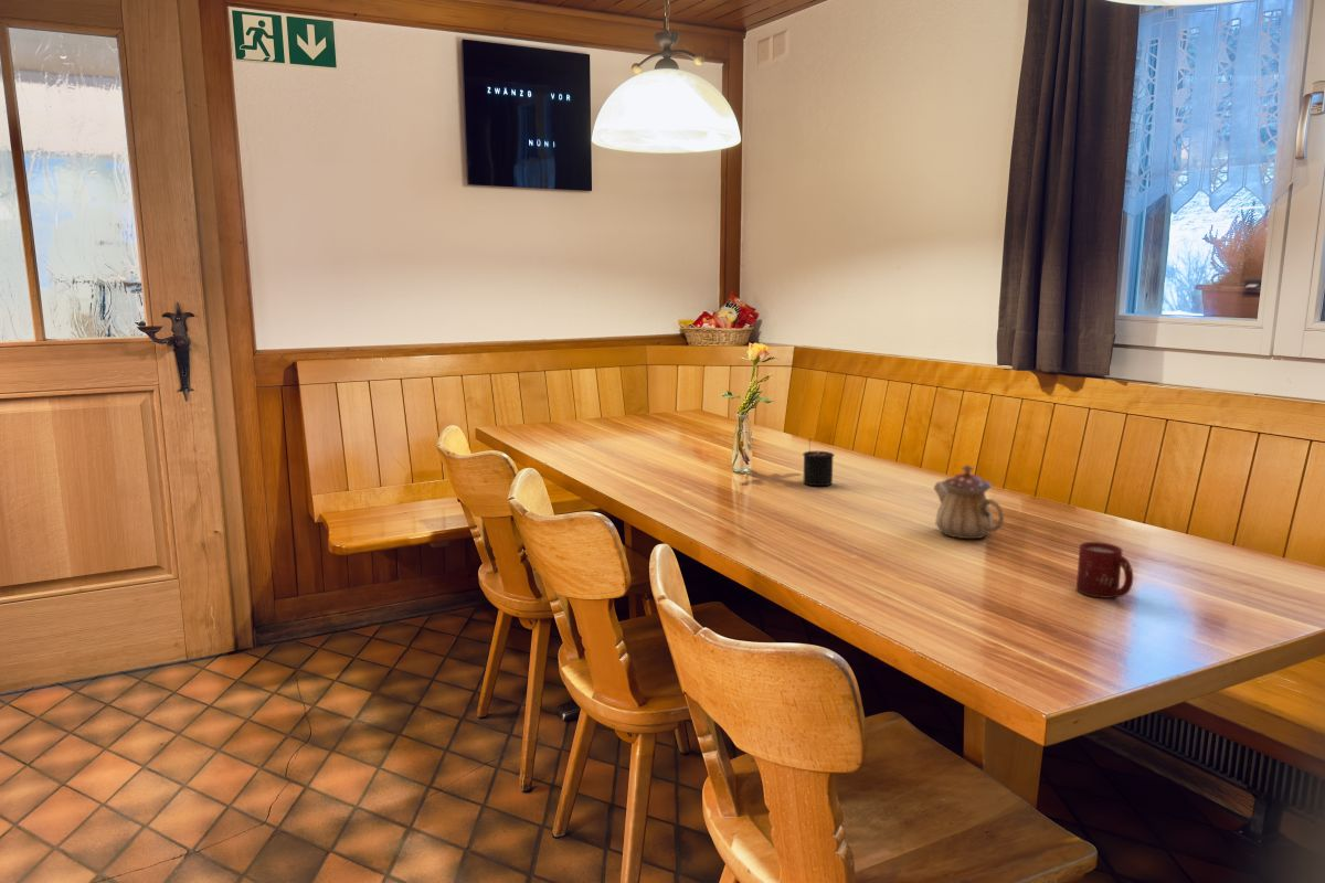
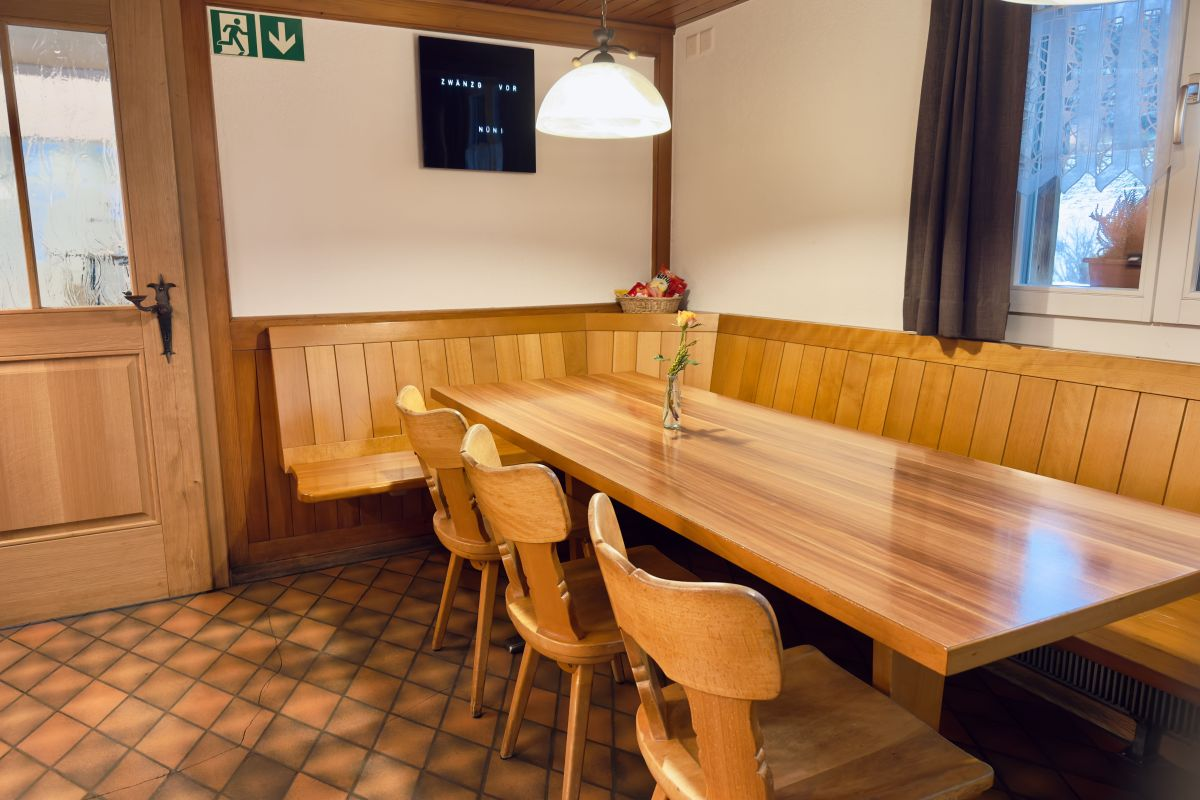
- cup [1075,541,1134,599]
- teapot [932,464,1005,540]
- candle [802,437,836,487]
